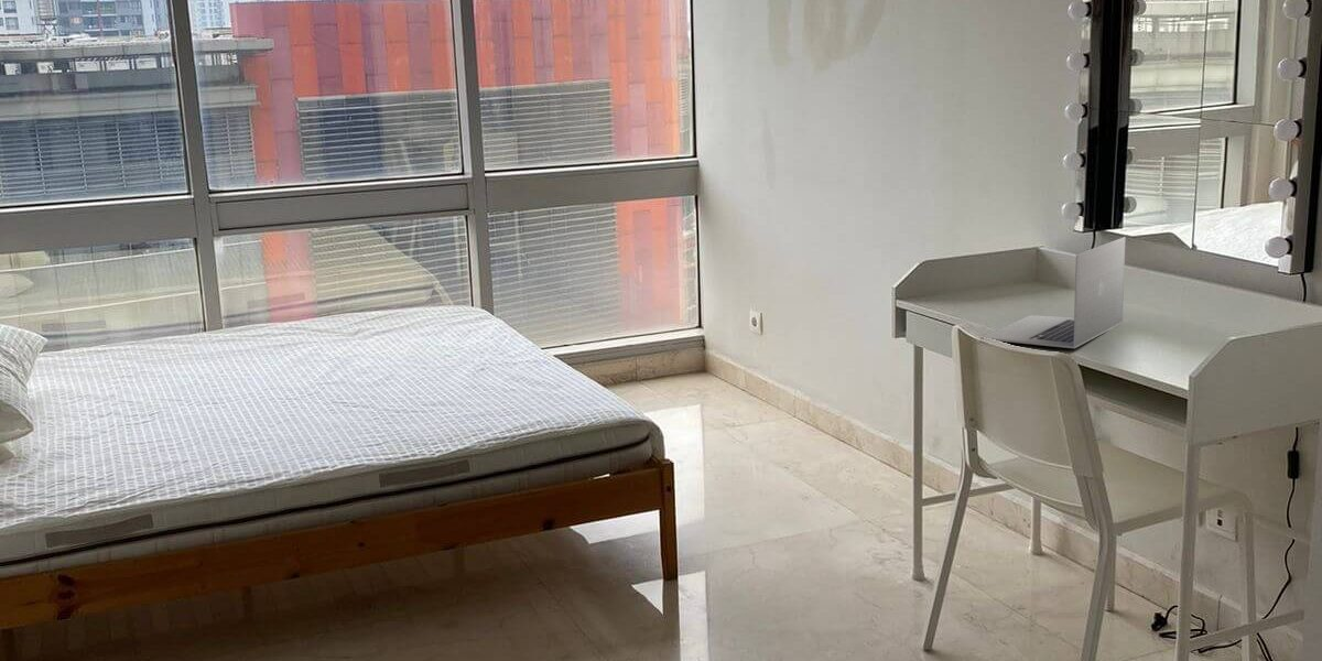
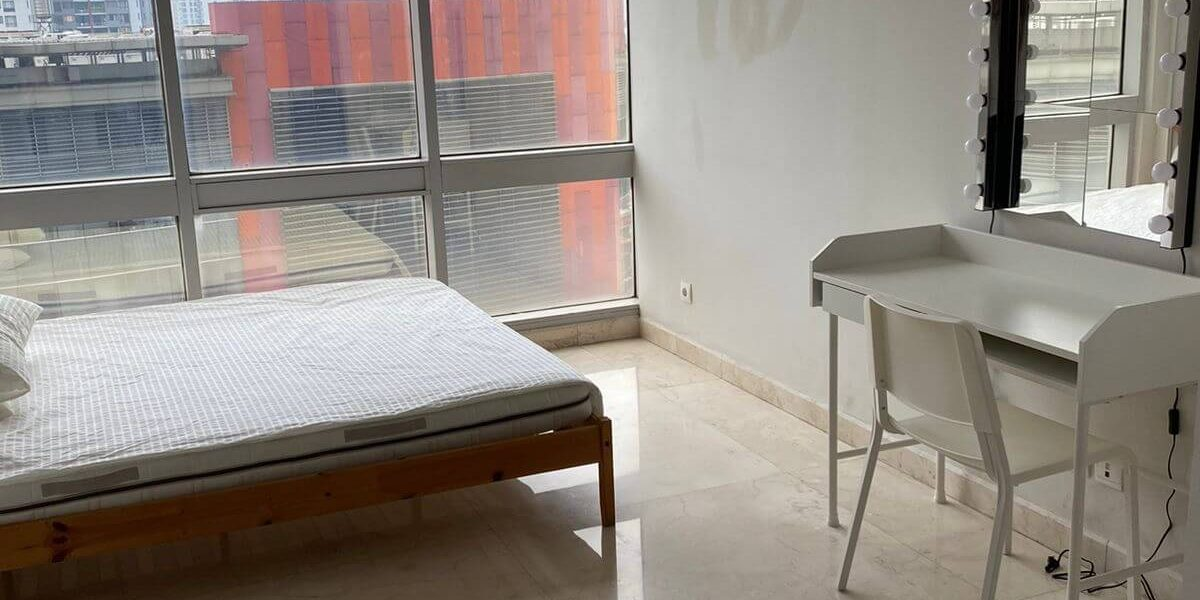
- laptop [979,236,1127,349]
